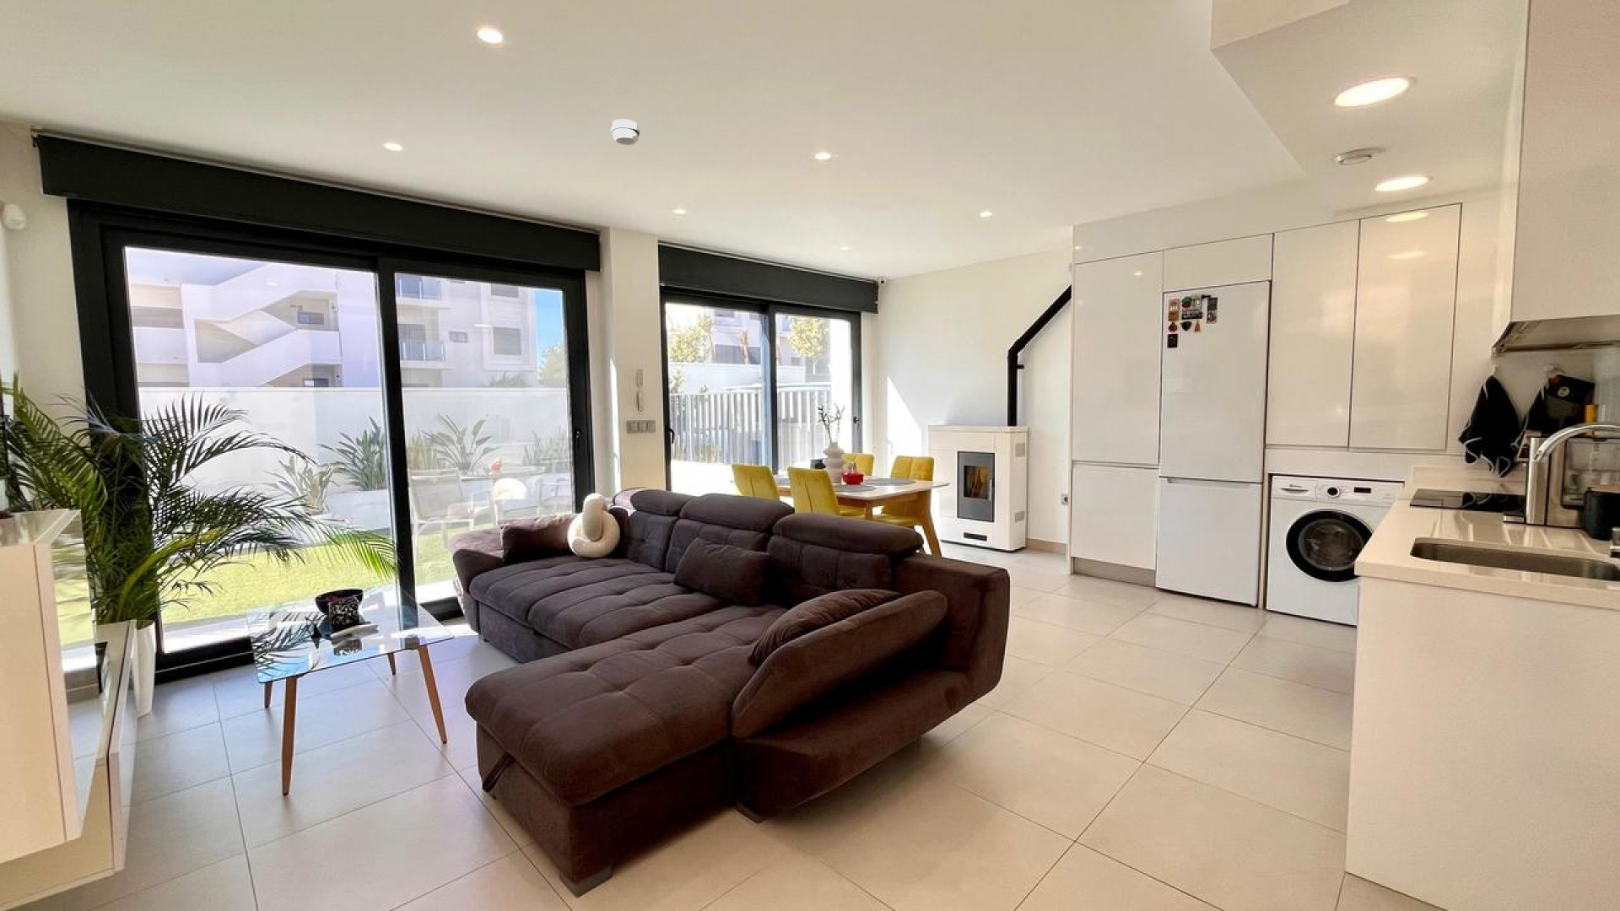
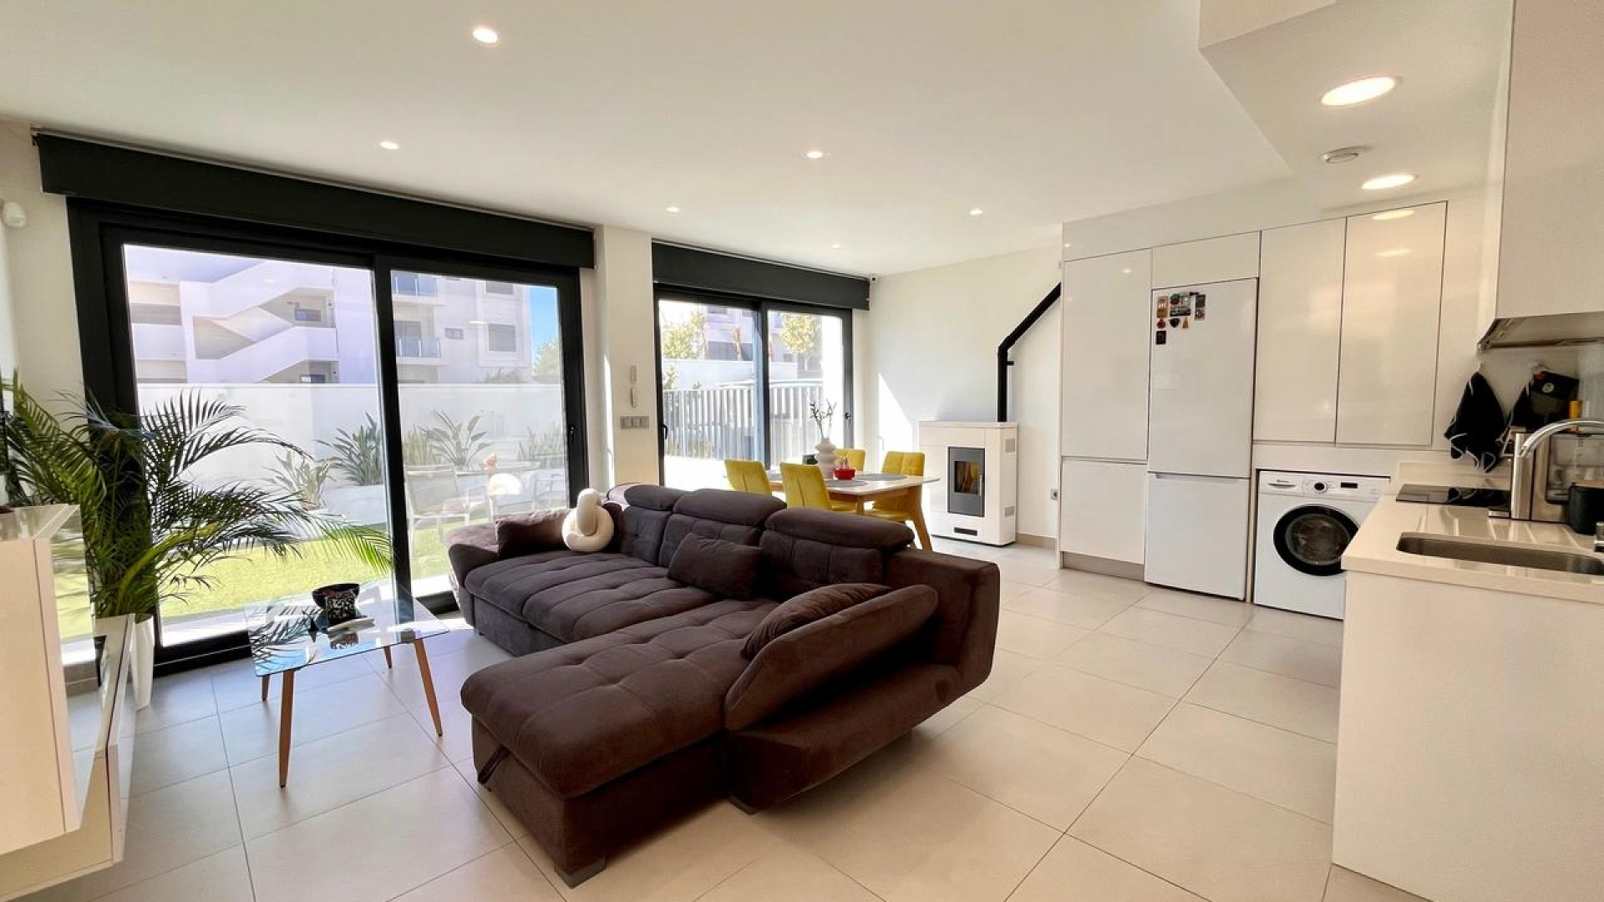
- smoke detector [610,118,641,146]
